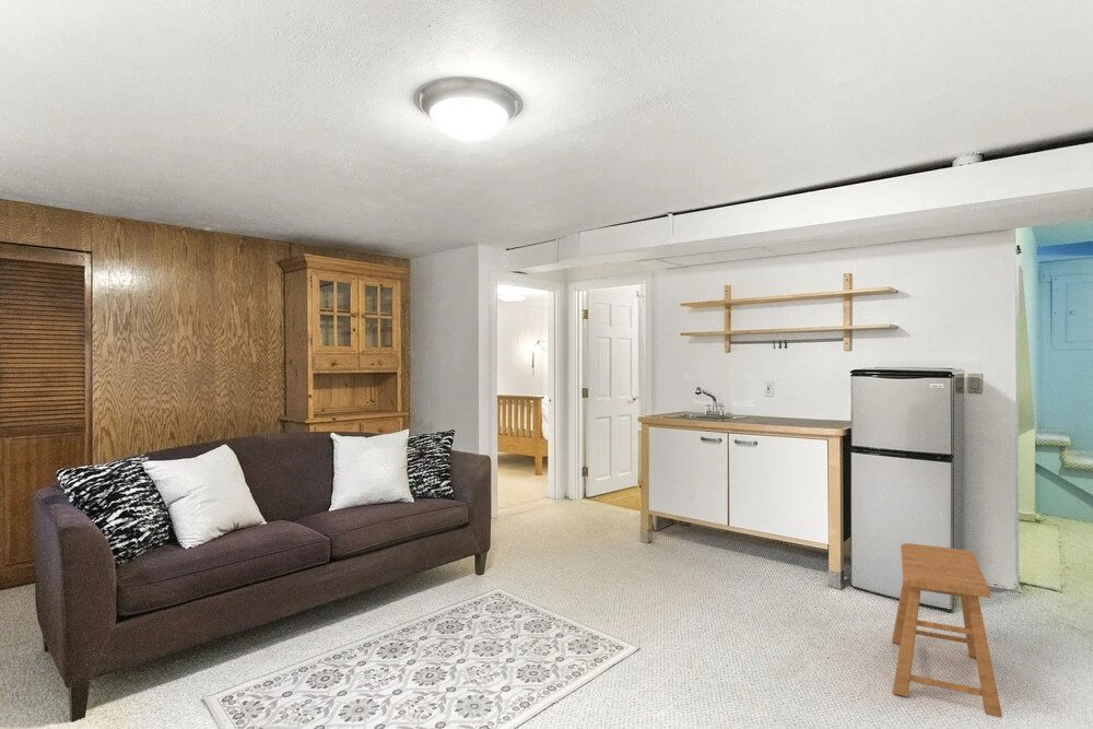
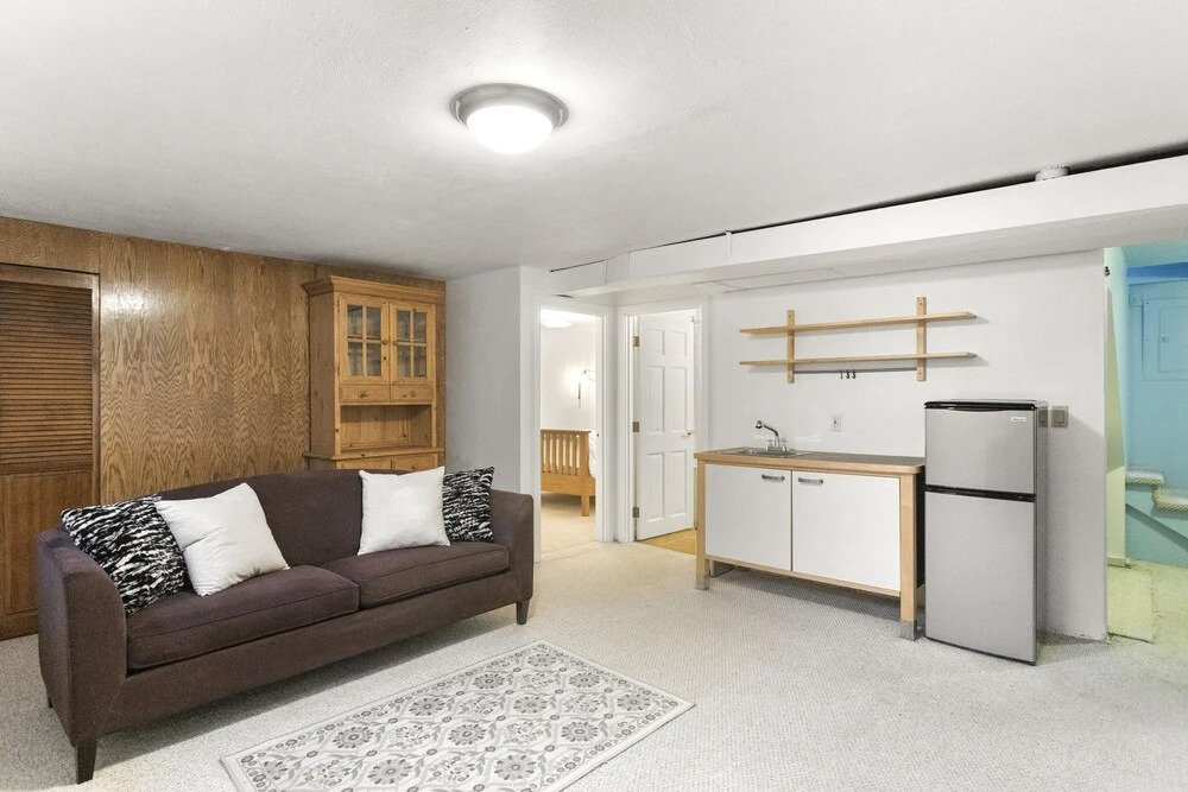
- stool [891,542,1003,718]
